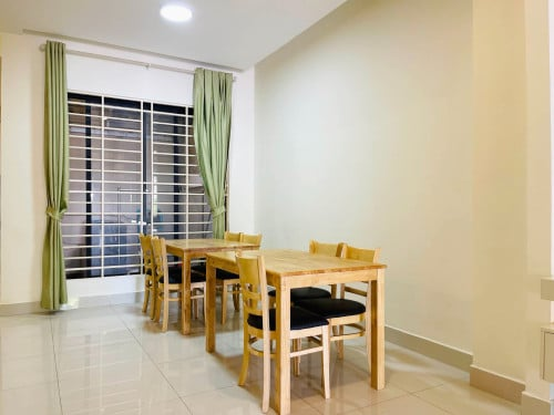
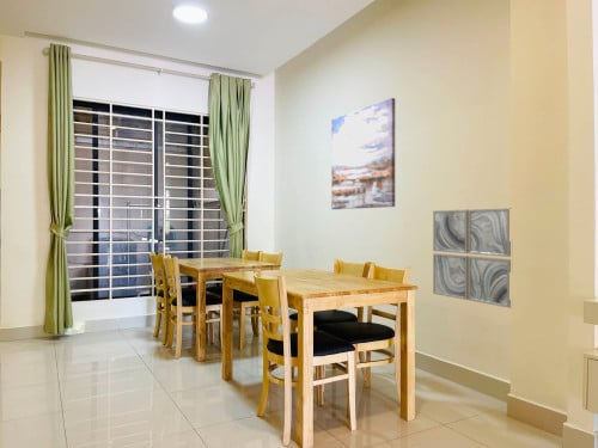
+ wall art [330,97,396,210]
+ wall art [432,208,512,309]
